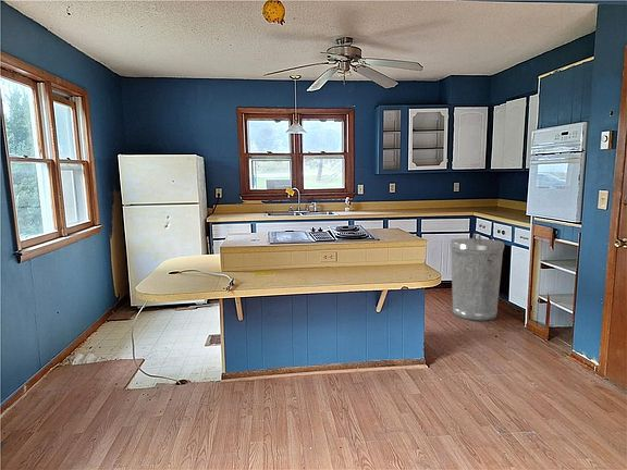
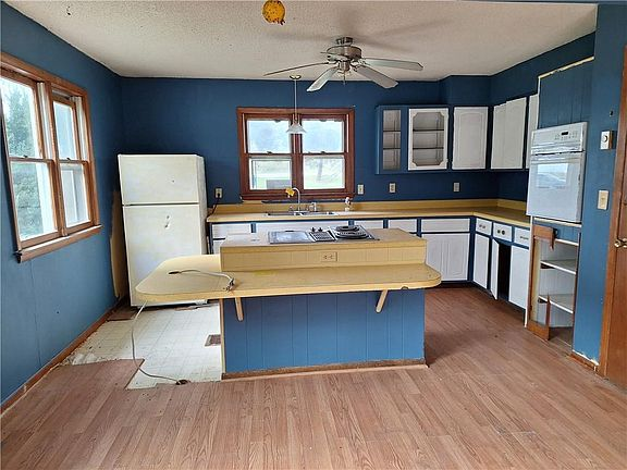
- trash can [448,233,506,322]
